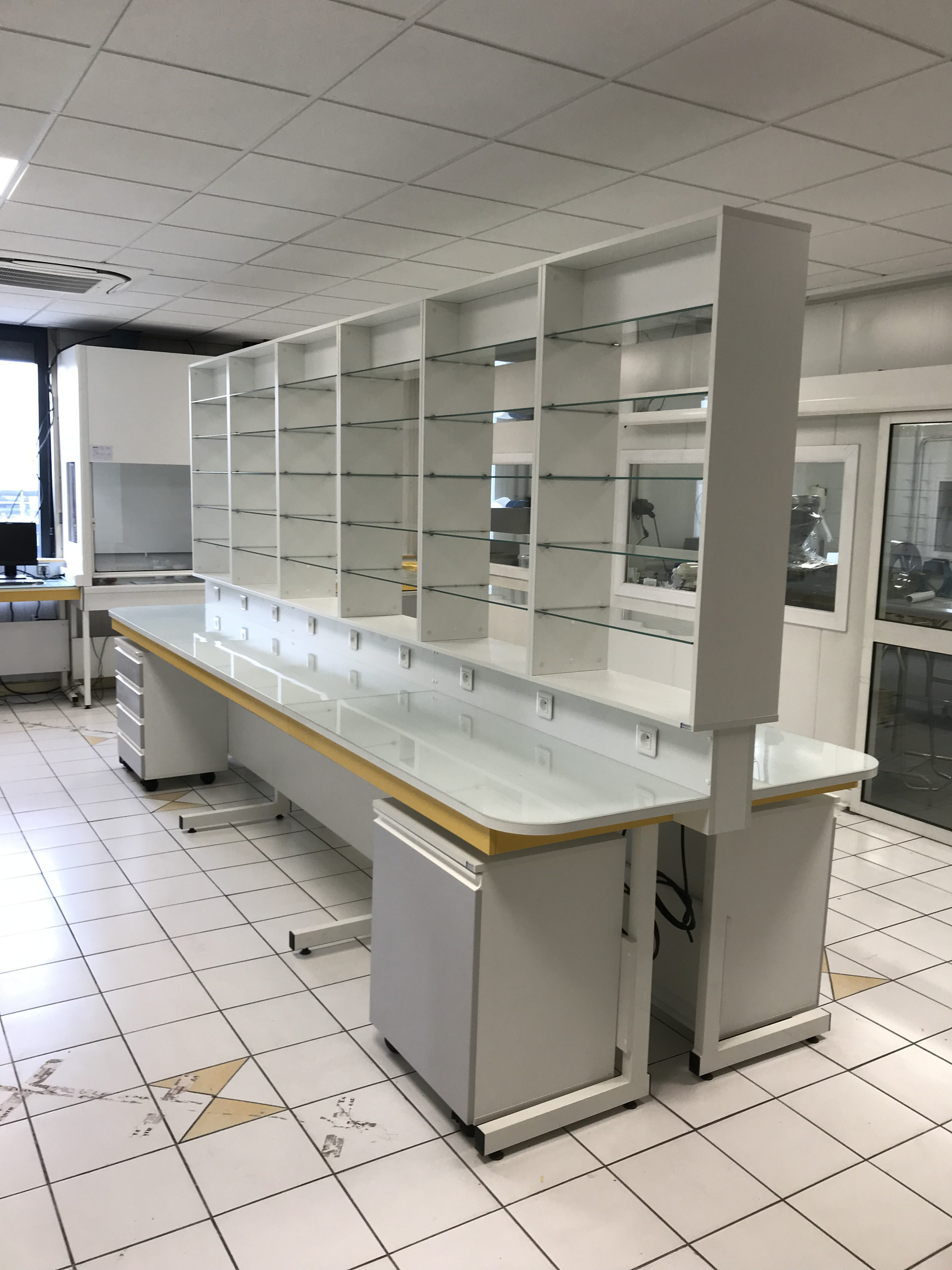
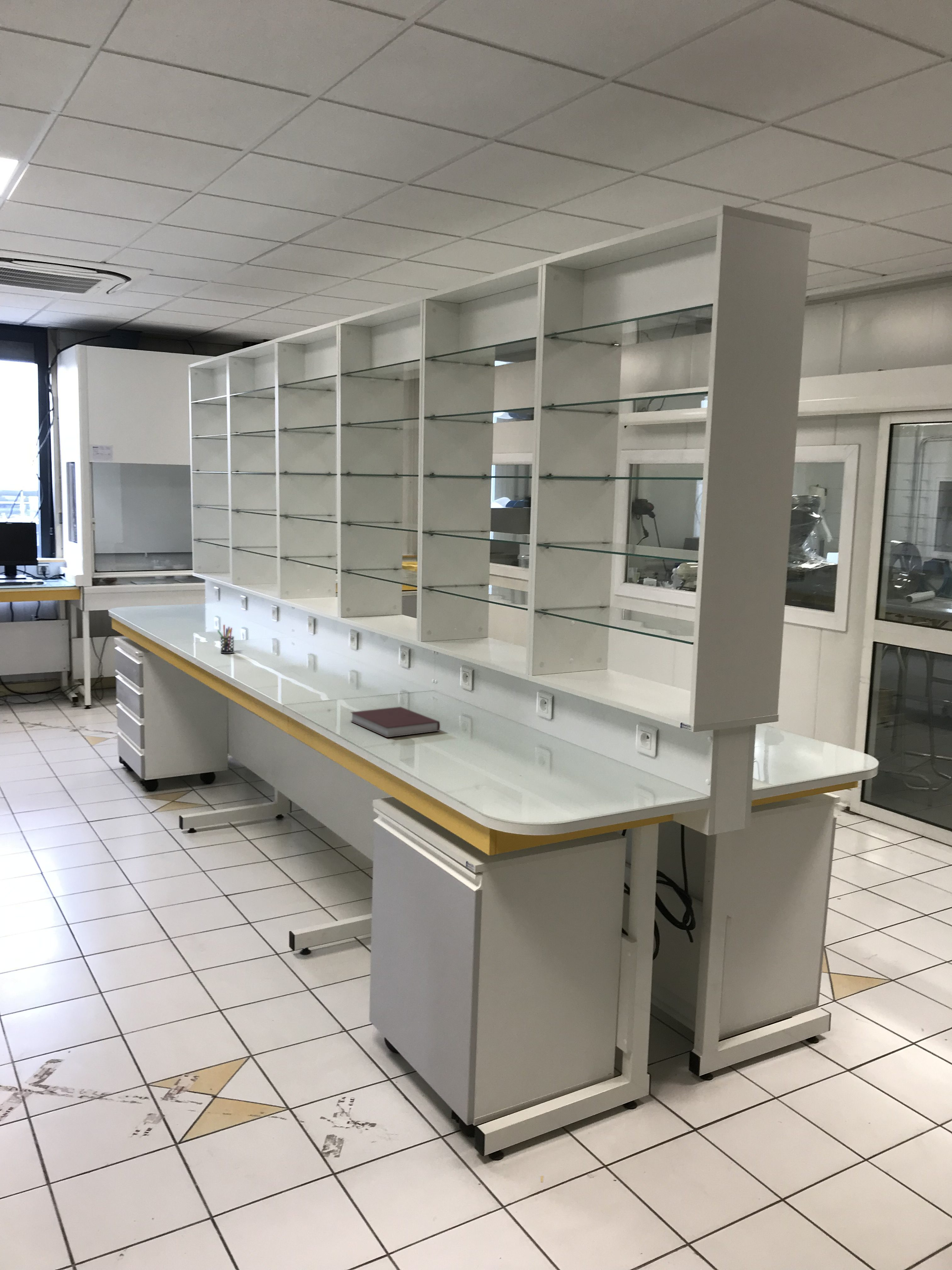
+ notebook [350,707,440,738]
+ pen holder [217,624,235,654]
